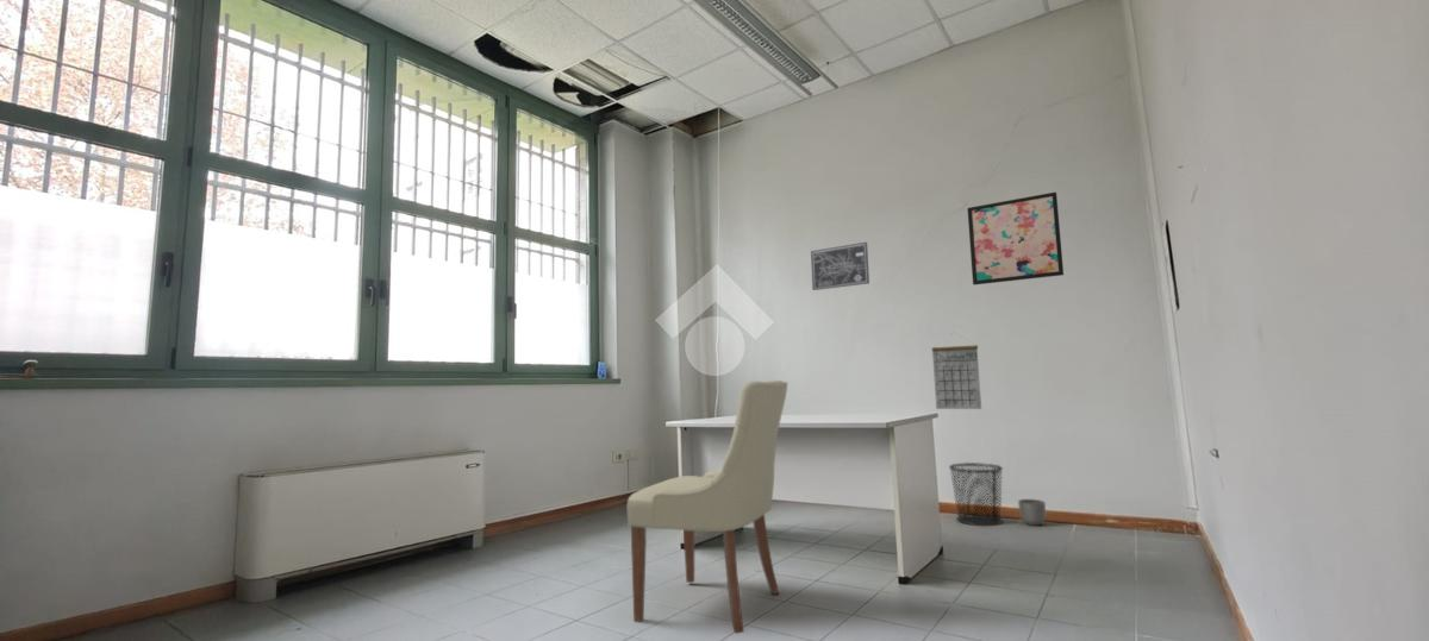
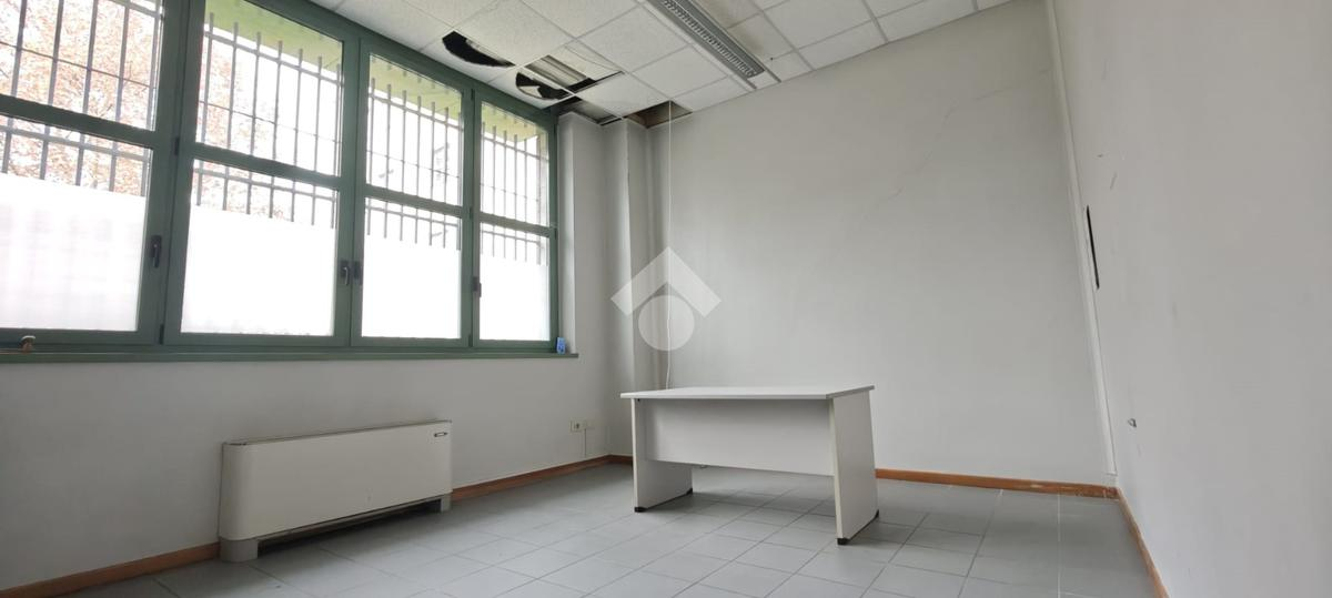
- planter [1017,498,1047,527]
- calendar [931,331,982,410]
- wall art [966,191,1065,287]
- waste bin [948,461,1004,527]
- chair [625,379,790,635]
- wall art [810,241,870,291]
